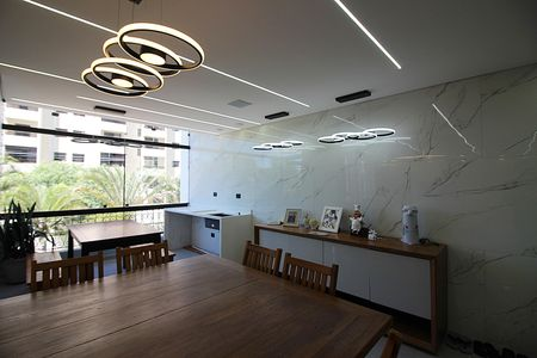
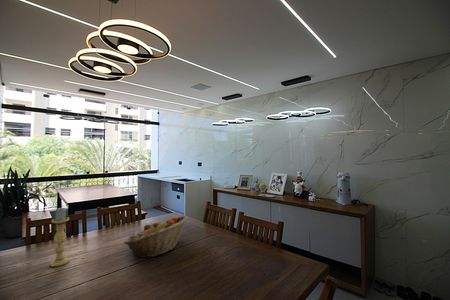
+ fruit basket [123,215,188,259]
+ candle holder [49,207,70,268]
